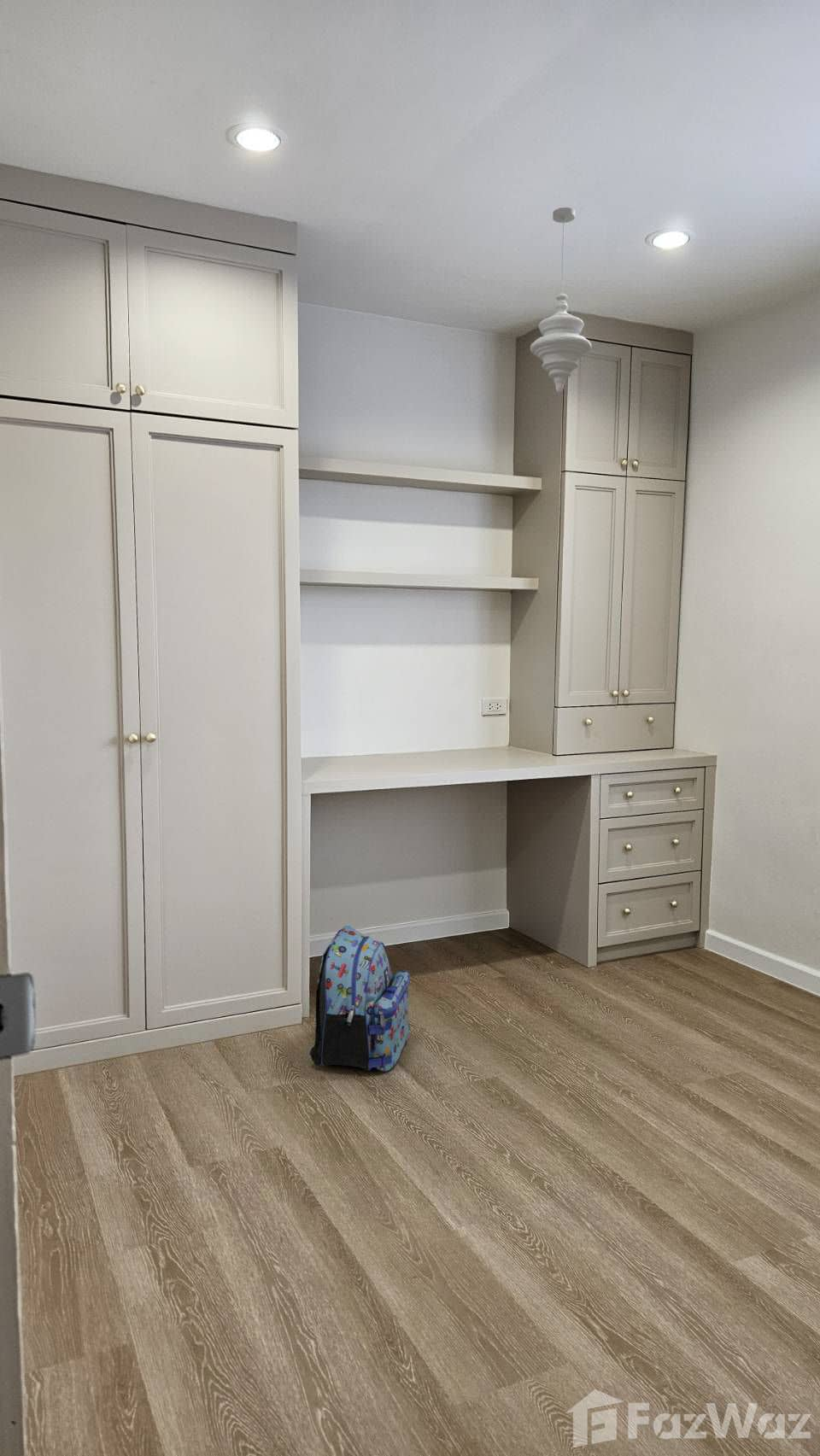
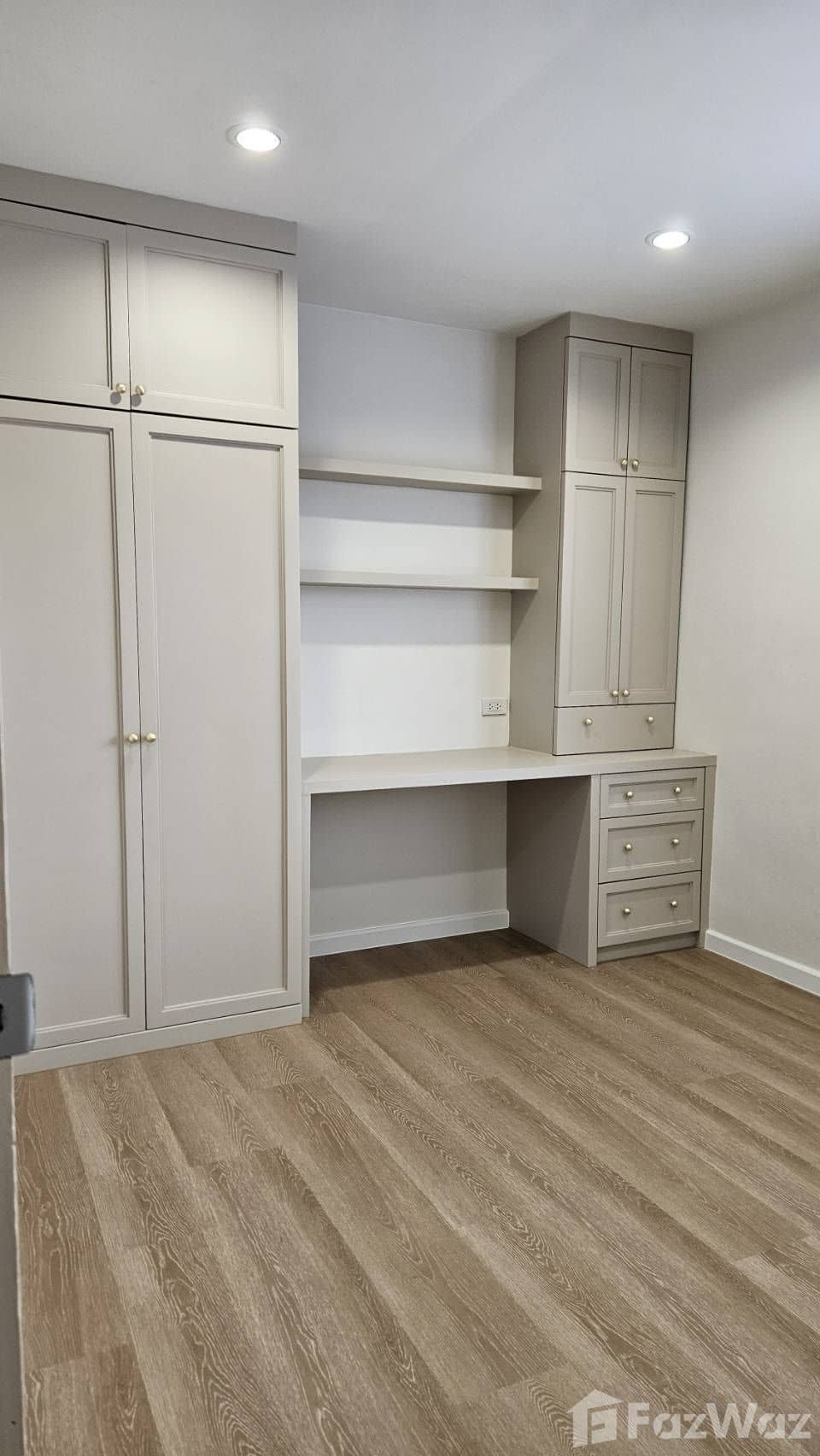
- pendant light [530,207,592,394]
- backpack [308,925,411,1073]
